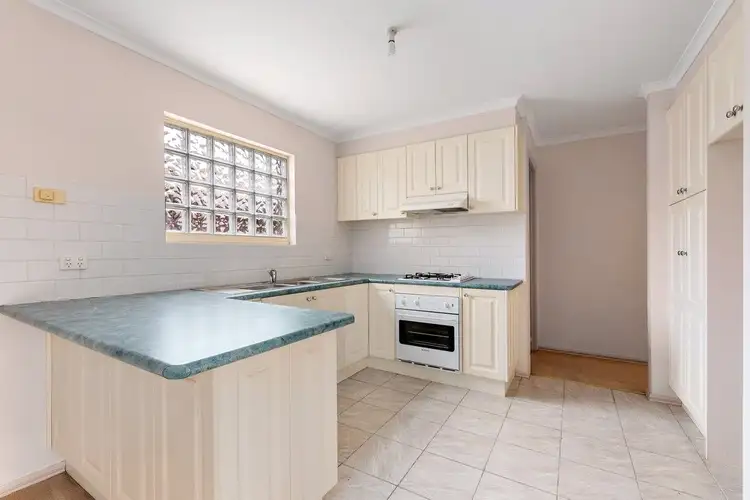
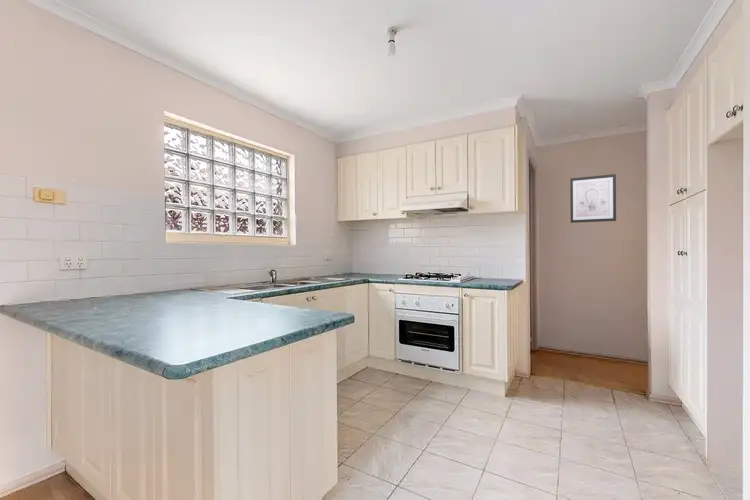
+ wall art [569,173,617,224]
